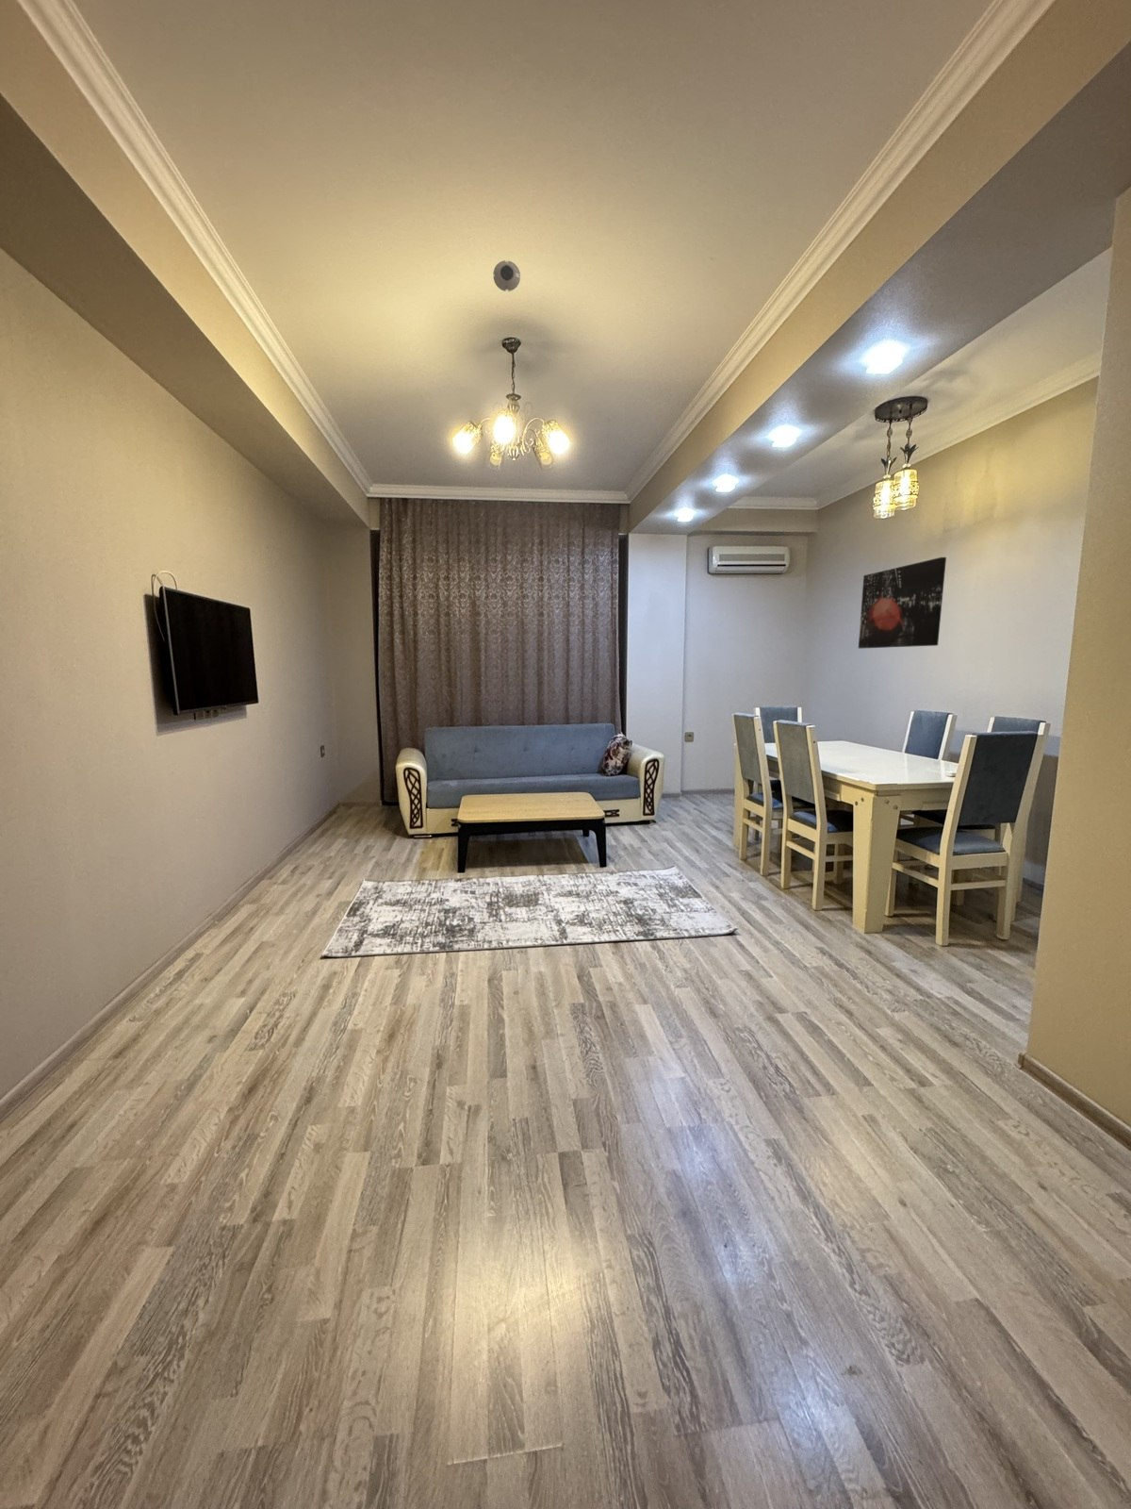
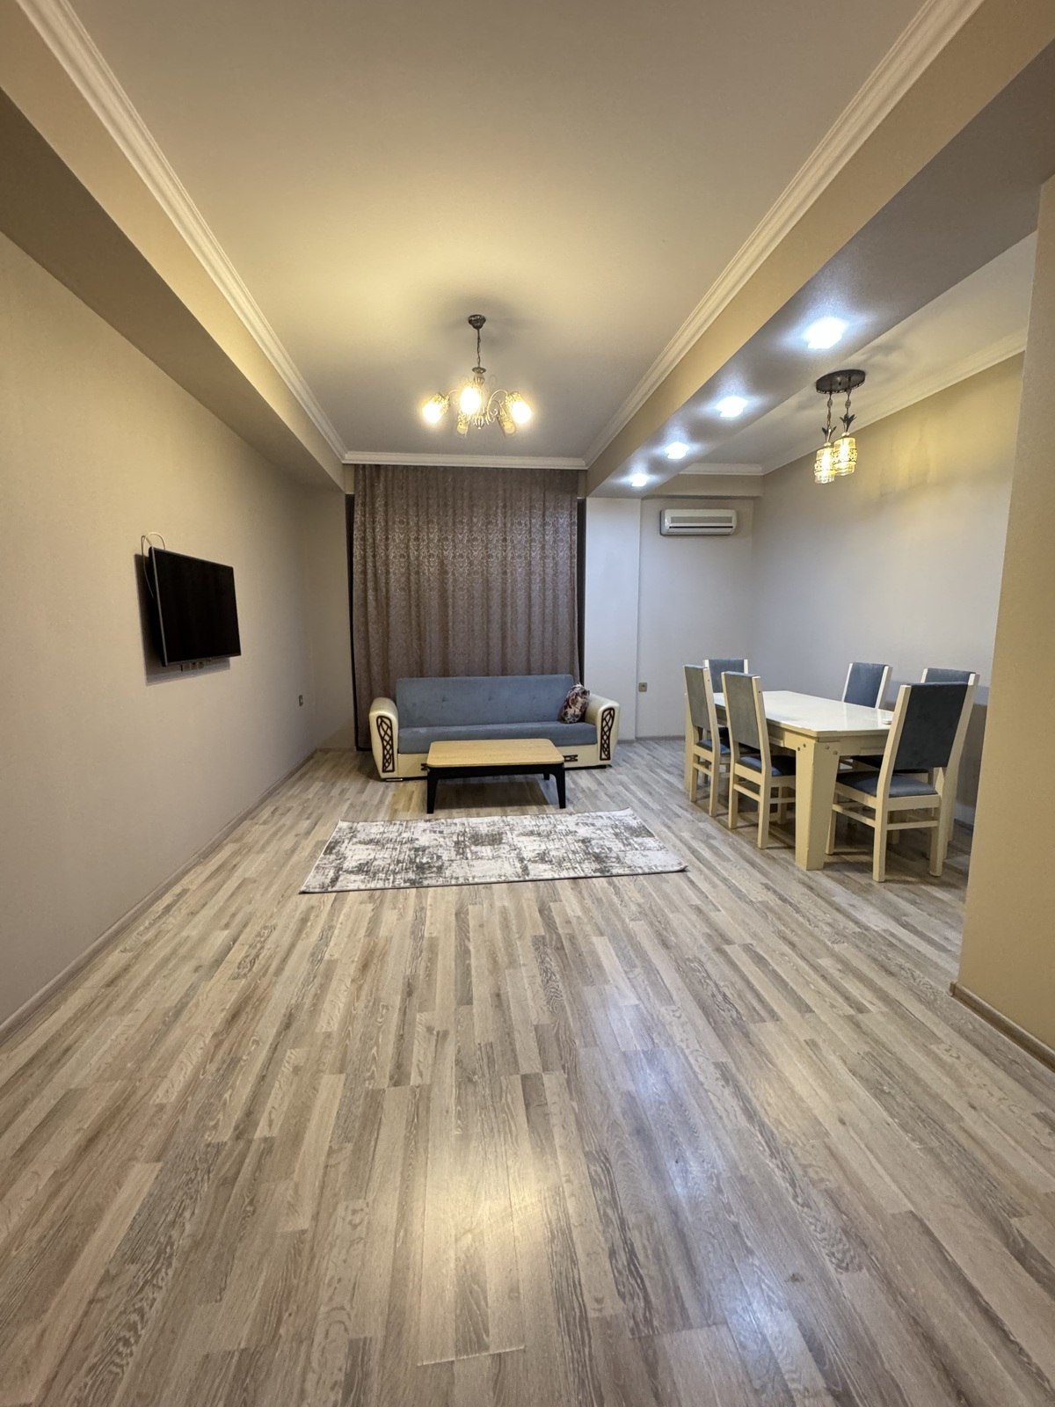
- wall art [858,556,947,649]
- smoke detector [492,260,522,292]
